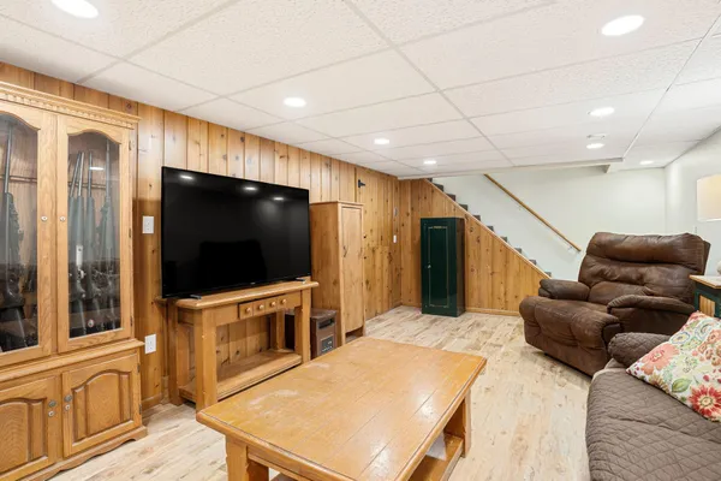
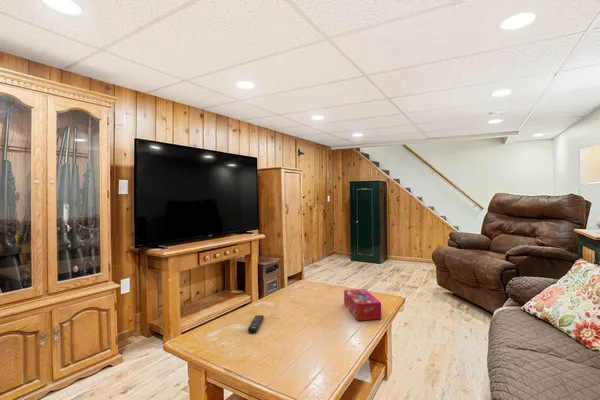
+ tissue box [343,288,382,322]
+ remote control [247,314,265,334]
